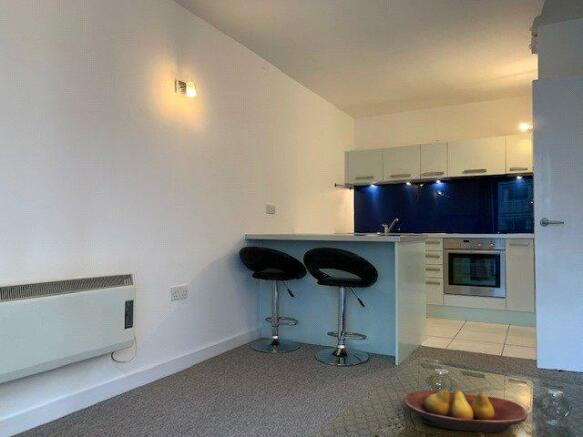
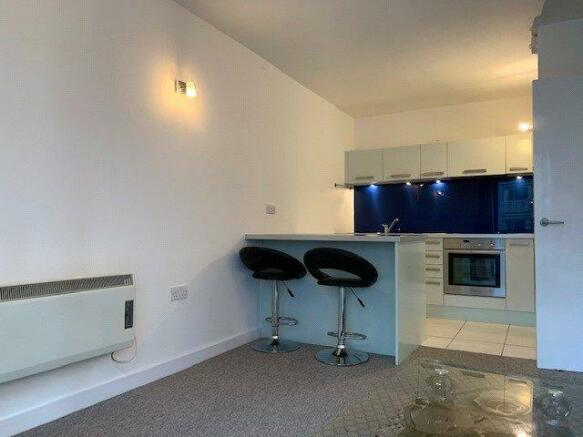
- fruit bowl [403,389,529,433]
